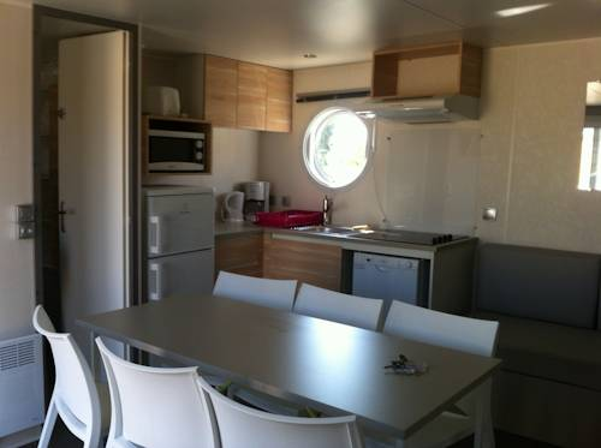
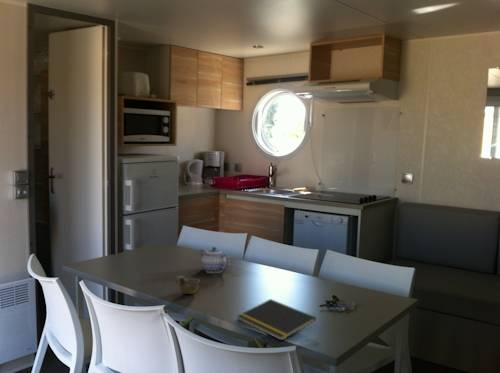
+ teapot [198,246,231,274]
+ notepad [237,298,317,342]
+ cup [175,275,201,295]
